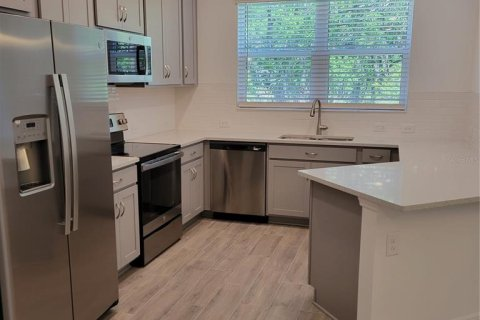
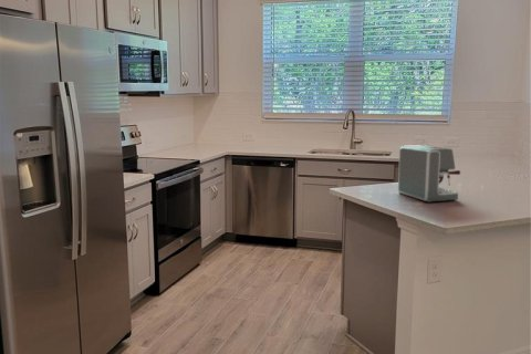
+ coffee maker [397,144,461,204]
